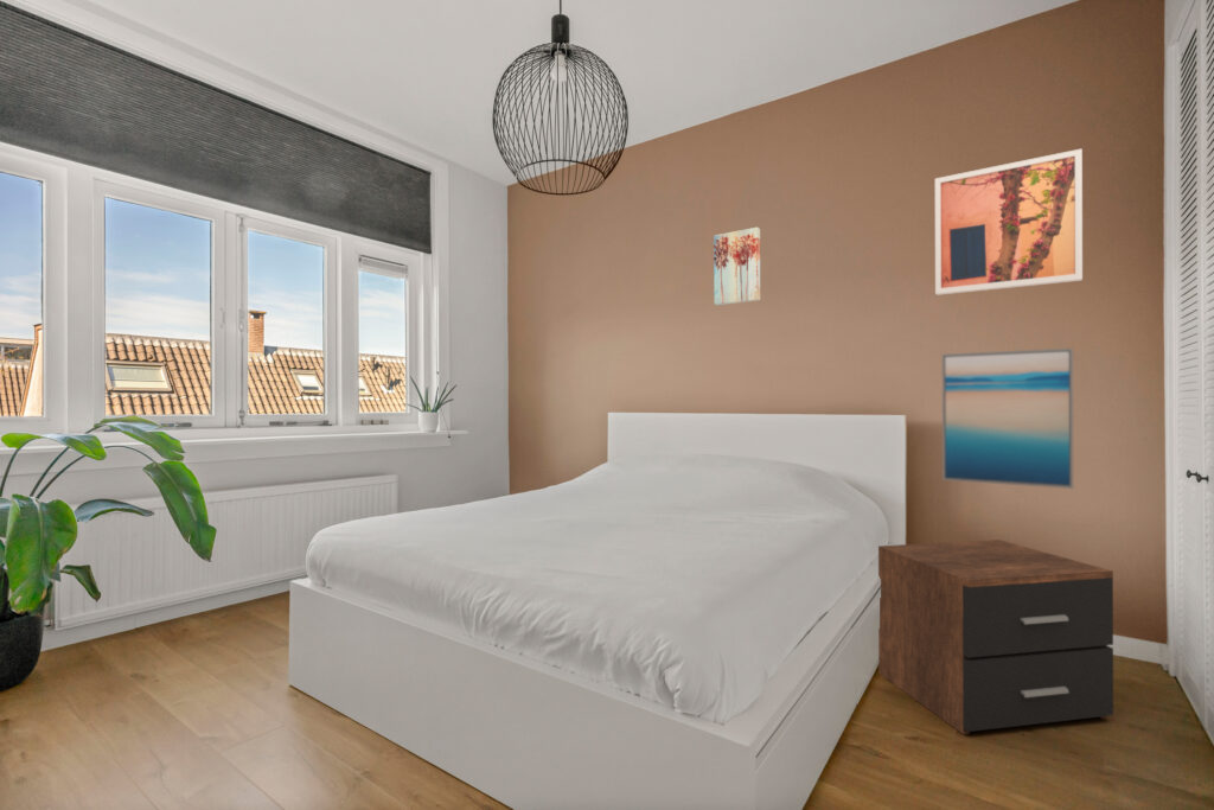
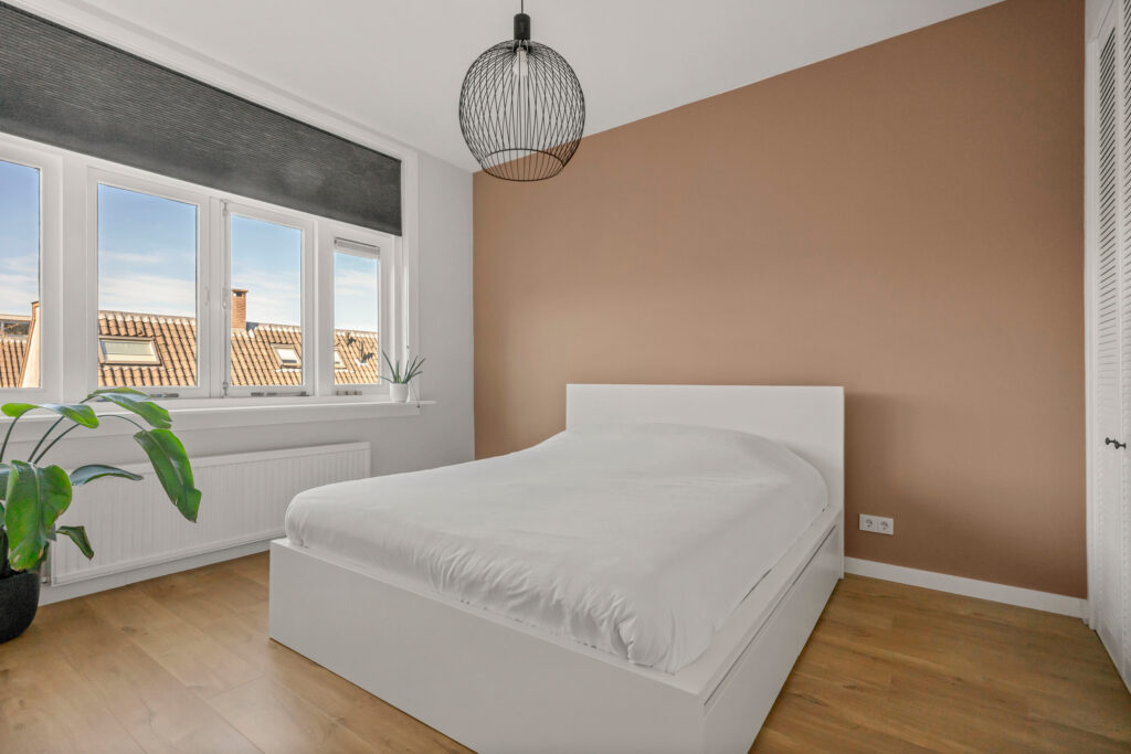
- wall art [713,227,761,306]
- wall art [941,347,1074,490]
- nightstand [877,538,1114,735]
- wall art [934,147,1084,296]
